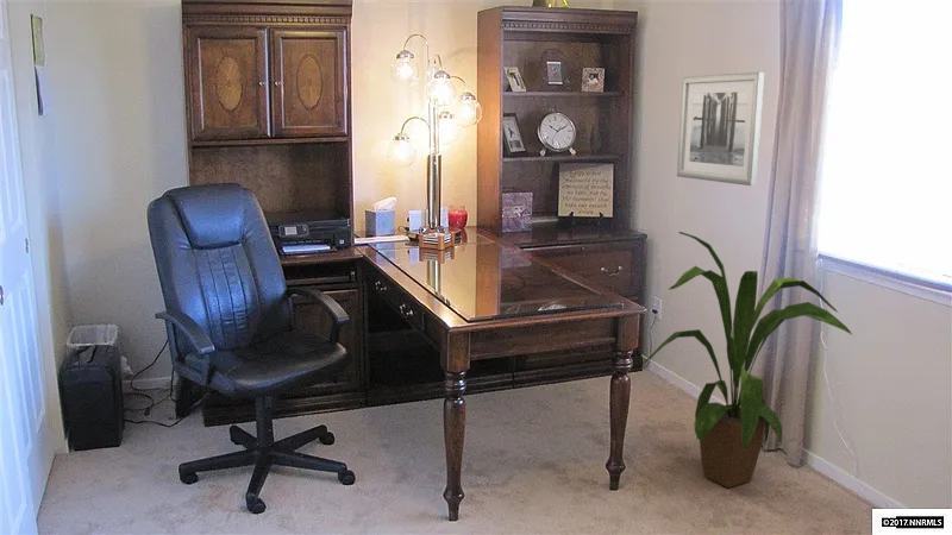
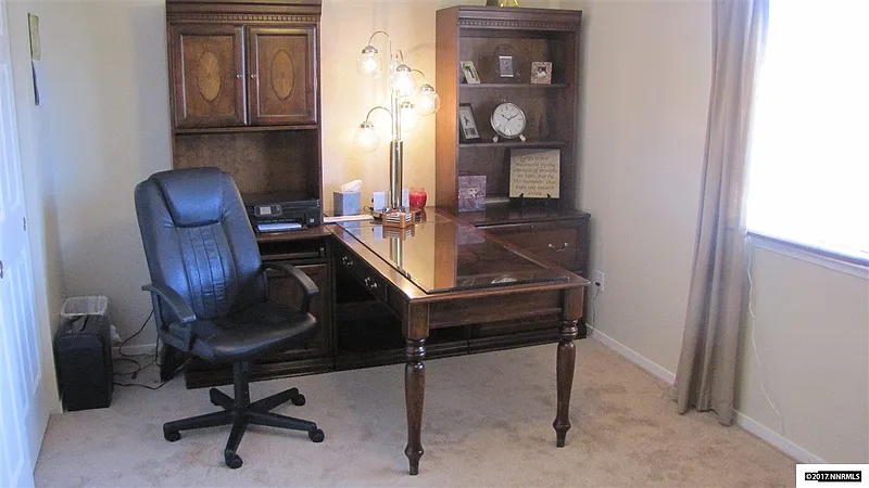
- house plant [641,231,853,489]
- wall art [676,71,765,187]
